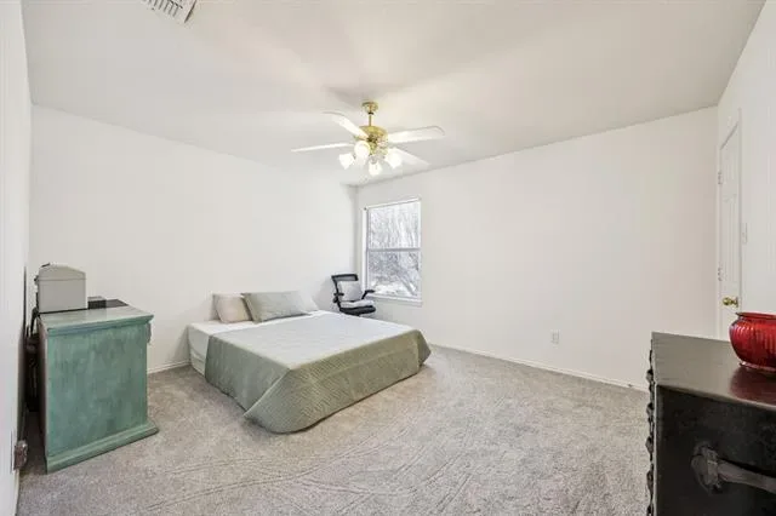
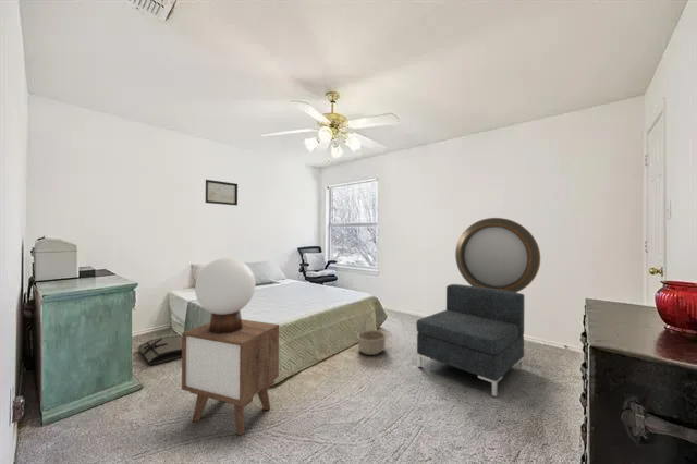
+ table lamp [194,257,256,334]
+ wall art [205,179,239,206]
+ chair [415,283,525,398]
+ nightstand [181,318,280,436]
+ tool roll [137,335,182,366]
+ home mirror [454,217,541,293]
+ basket [356,309,387,356]
